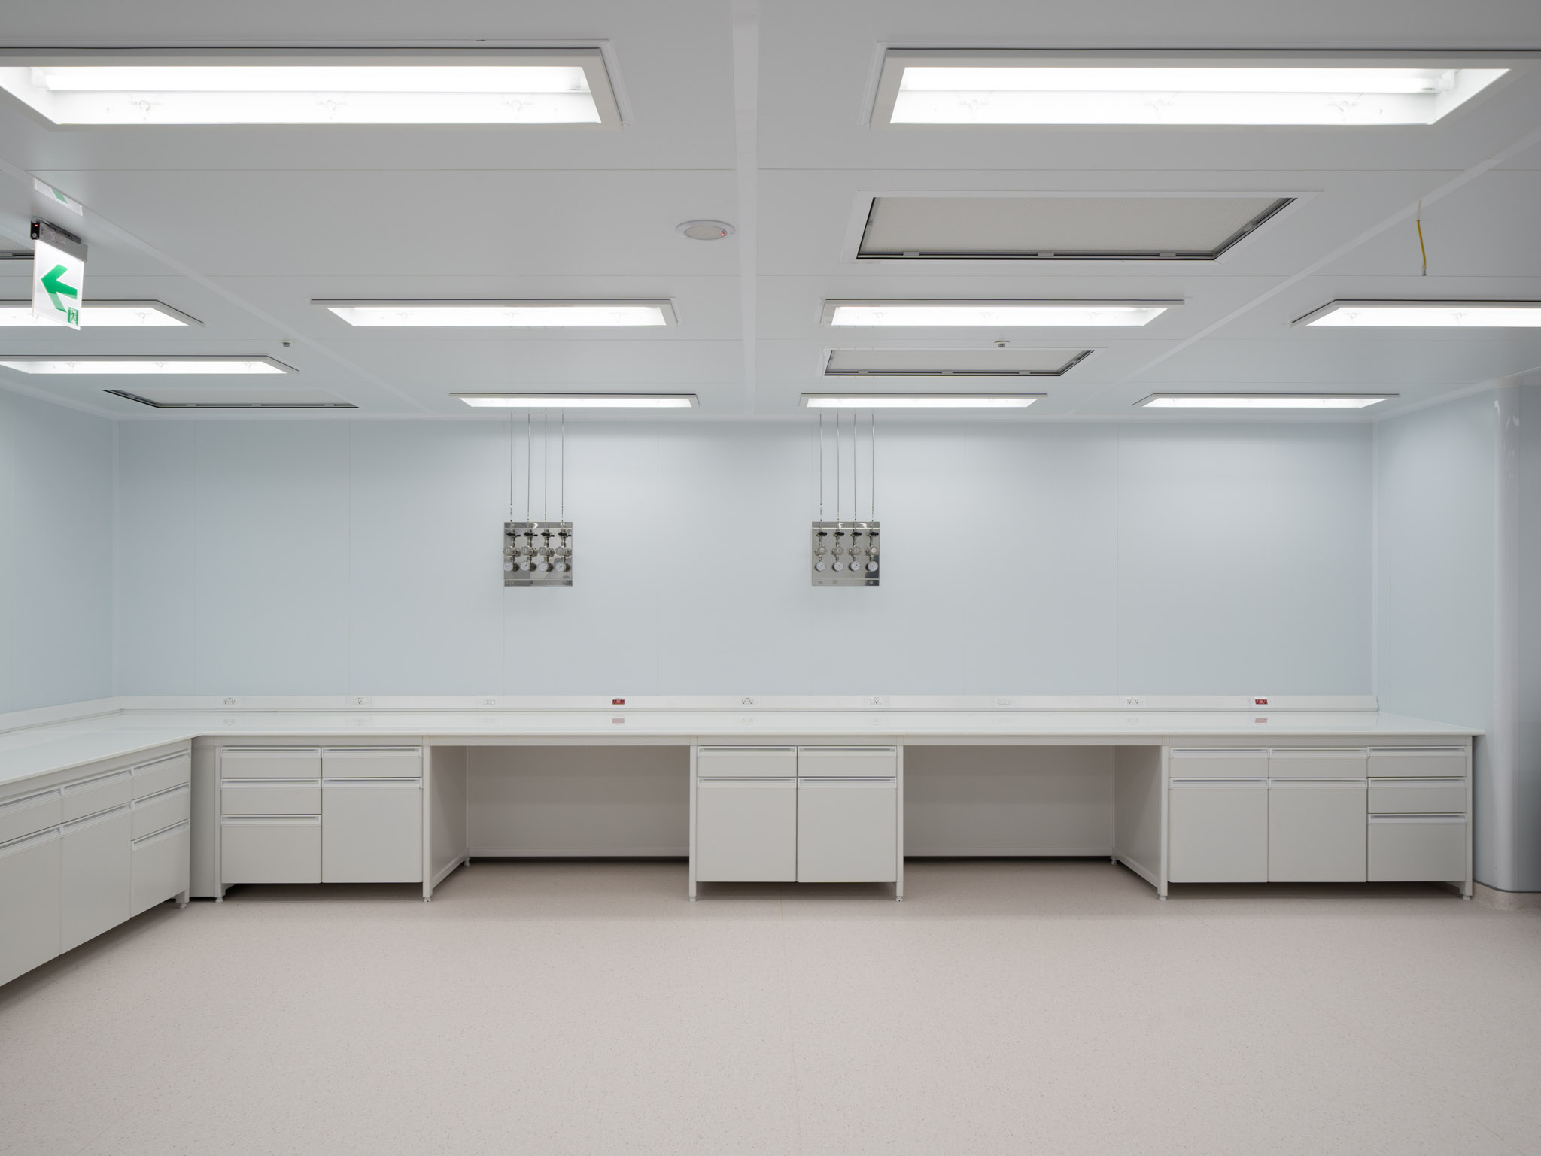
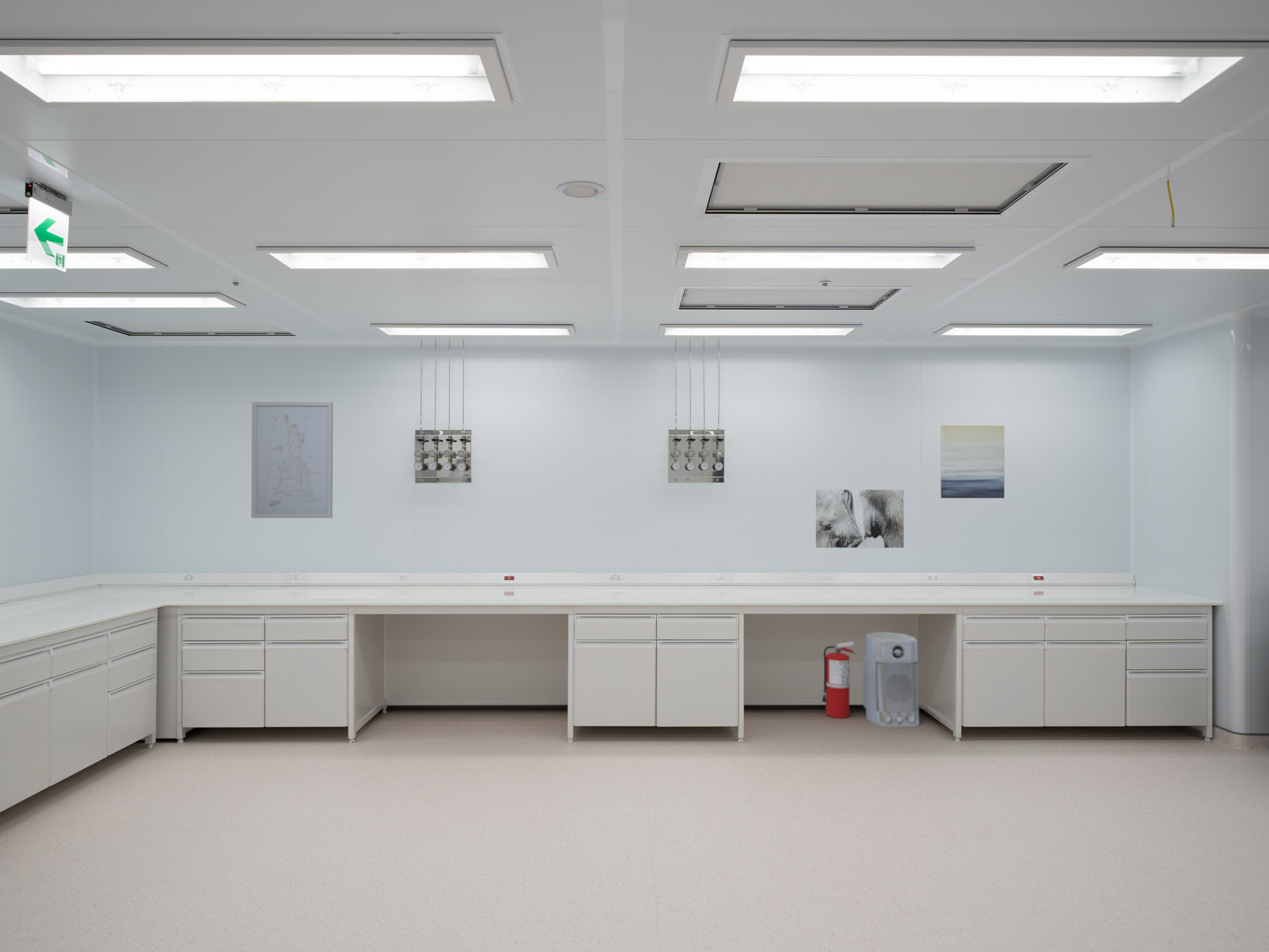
+ wall art [815,489,905,548]
+ wall art [940,425,1005,499]
+ air purifier [863,631,920,727]
+ wall art [251,401,333,518]
+ fire extinguisher [821,641,856,718]
